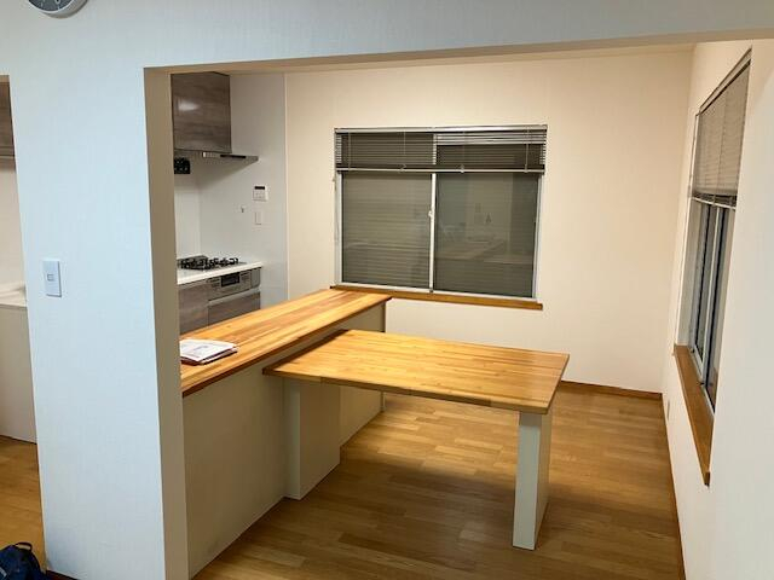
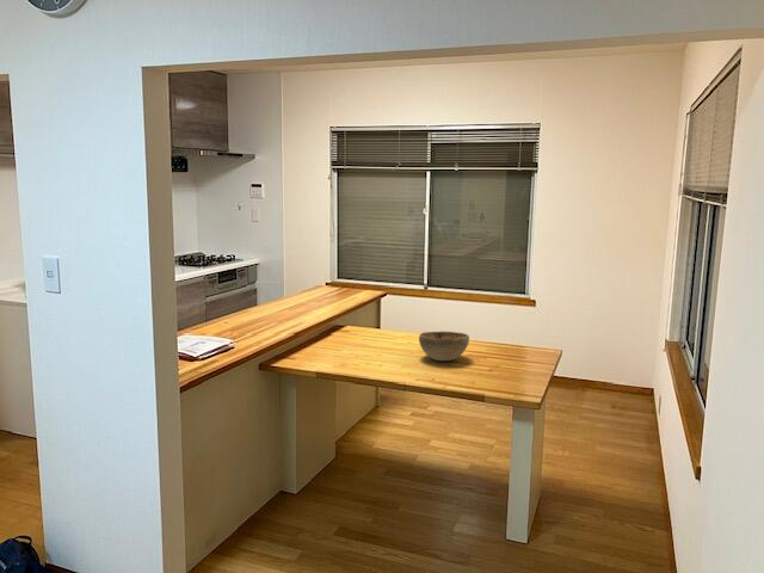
+ decorative bowl [418,331,470,362]
